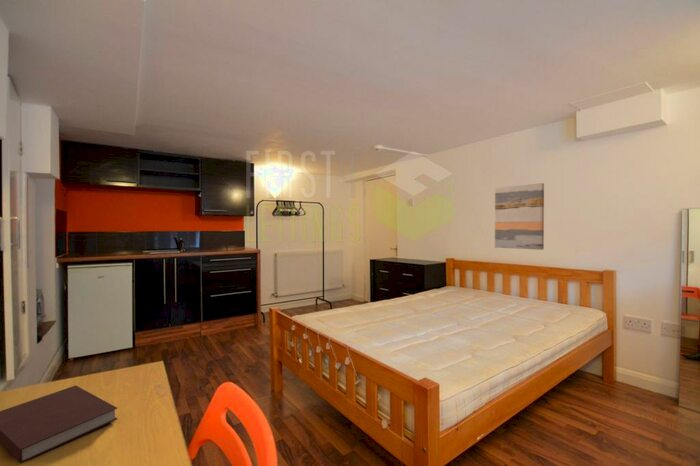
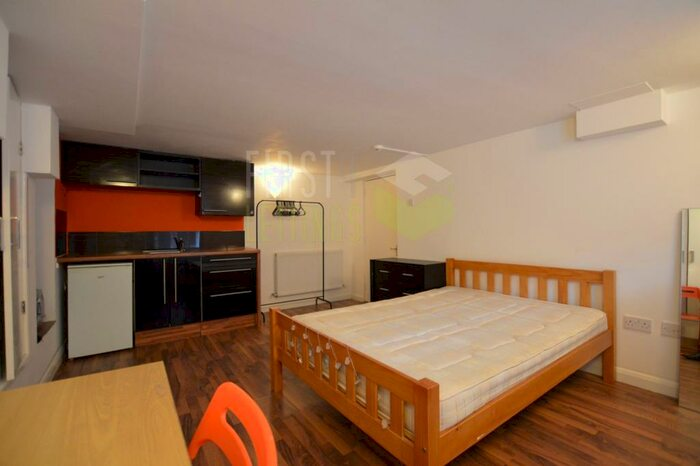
- notebook [0,385,119,464]
- wall art [494,182,545,251]
